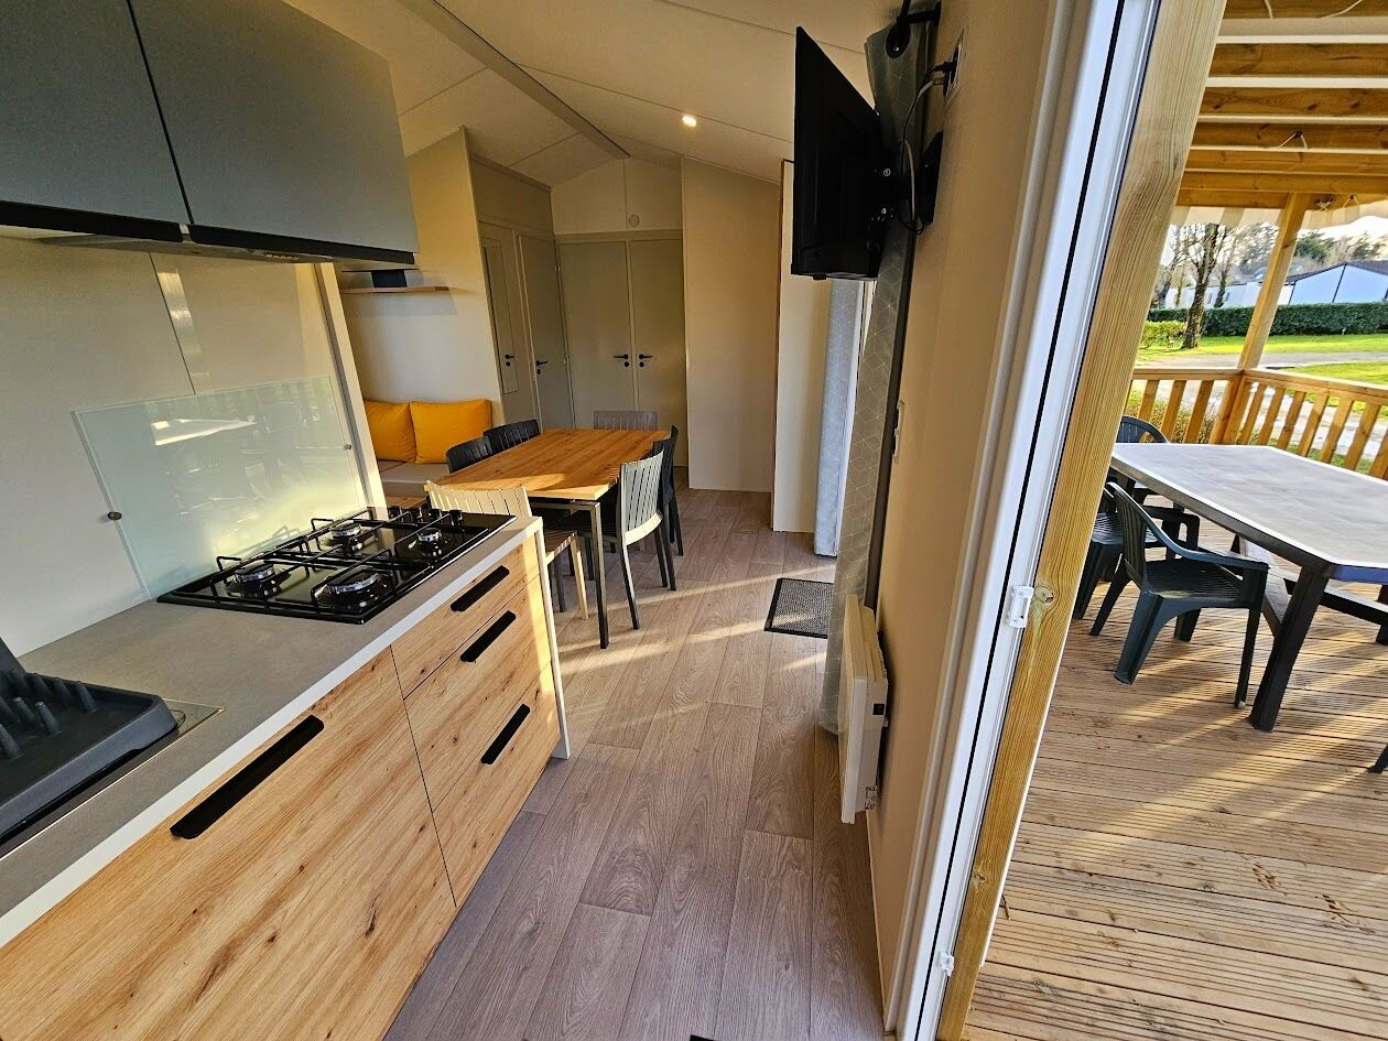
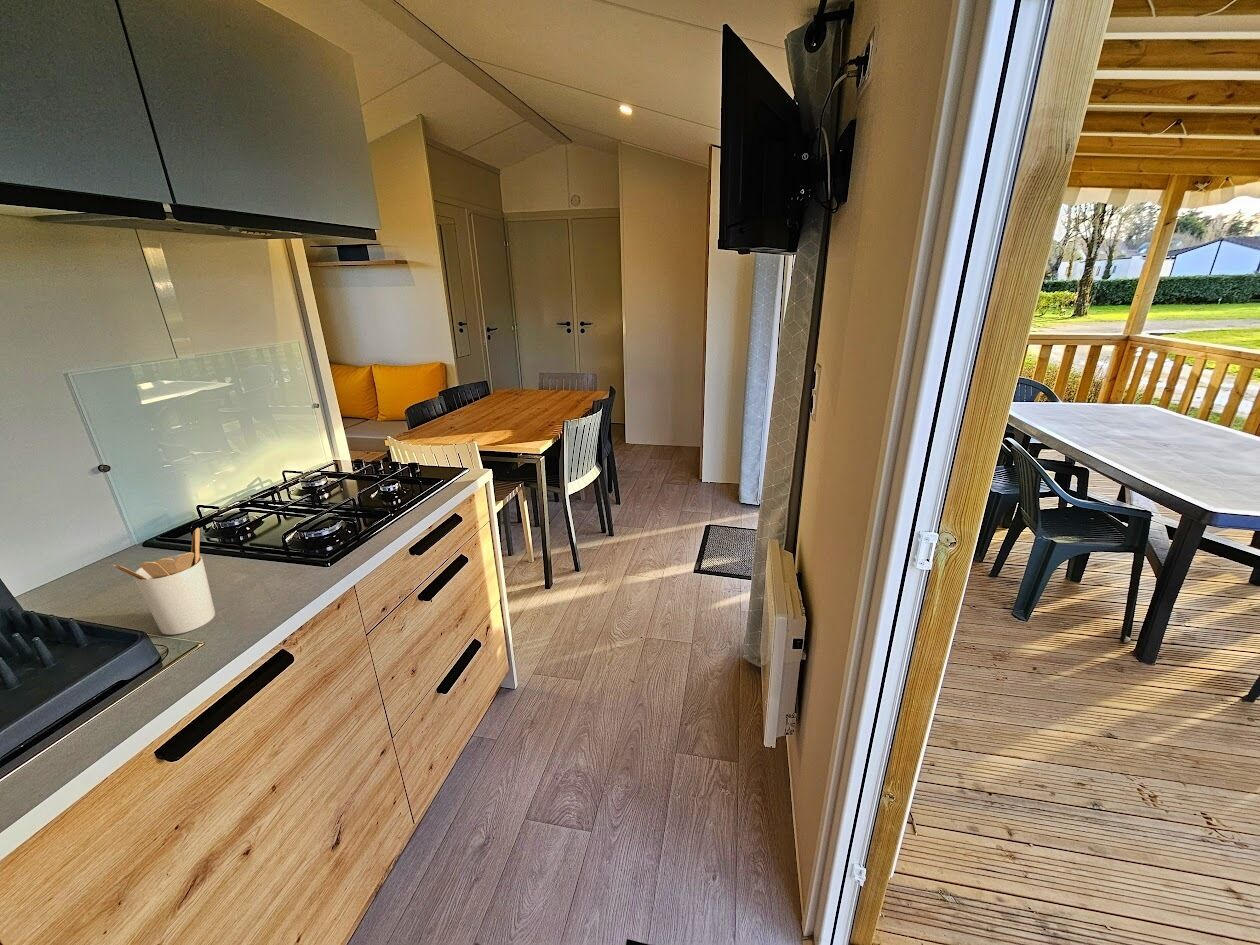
+ utensil holder [111,527,216,636]
